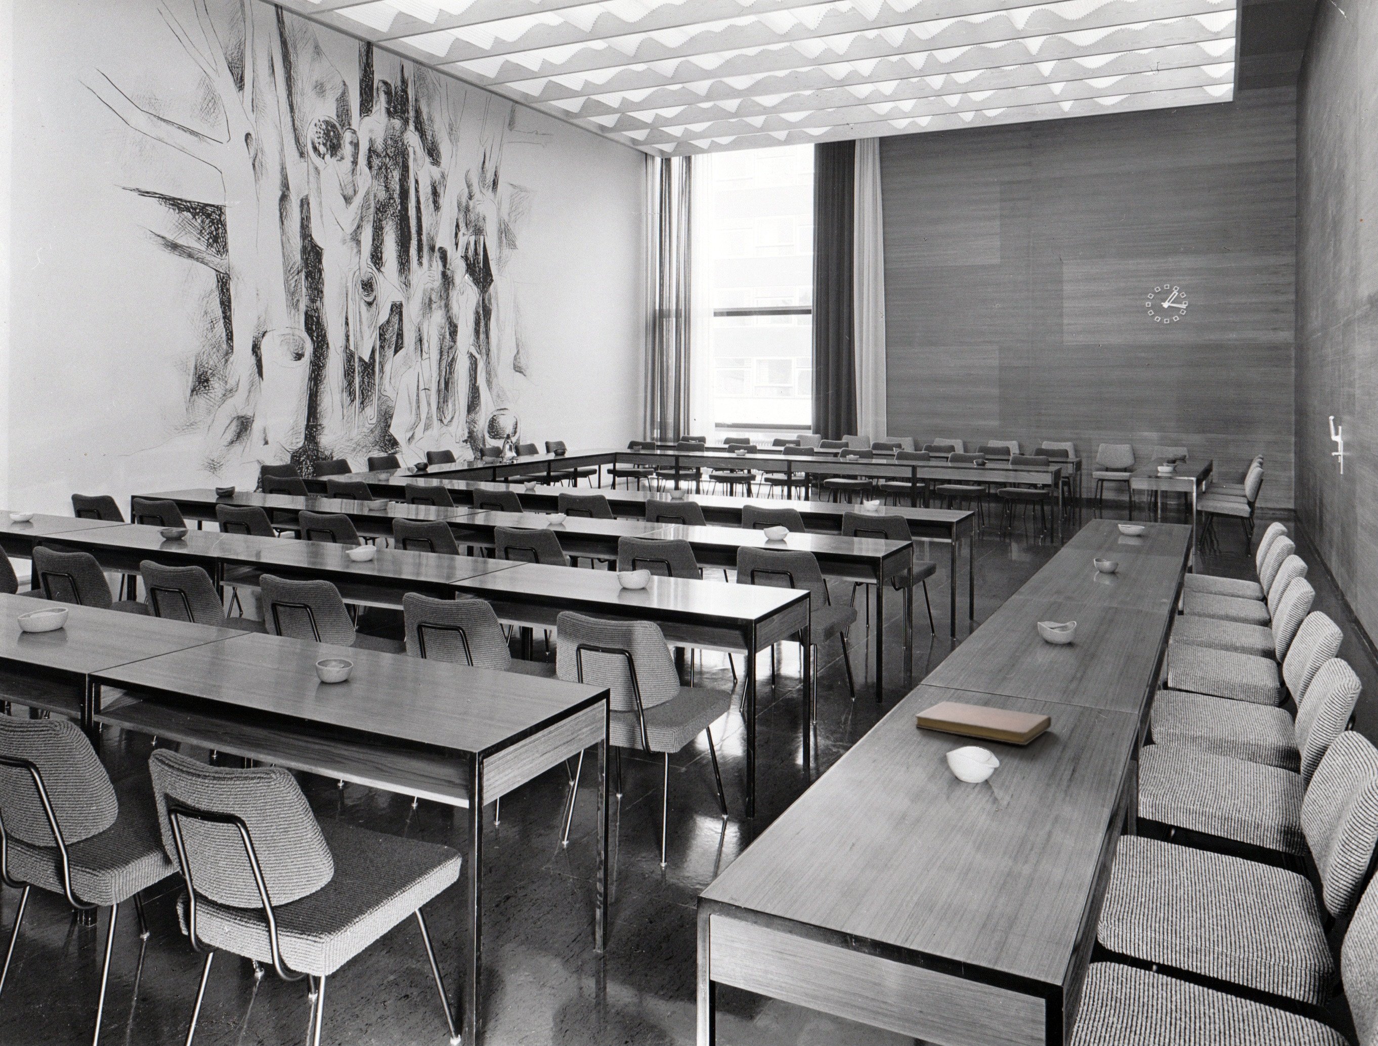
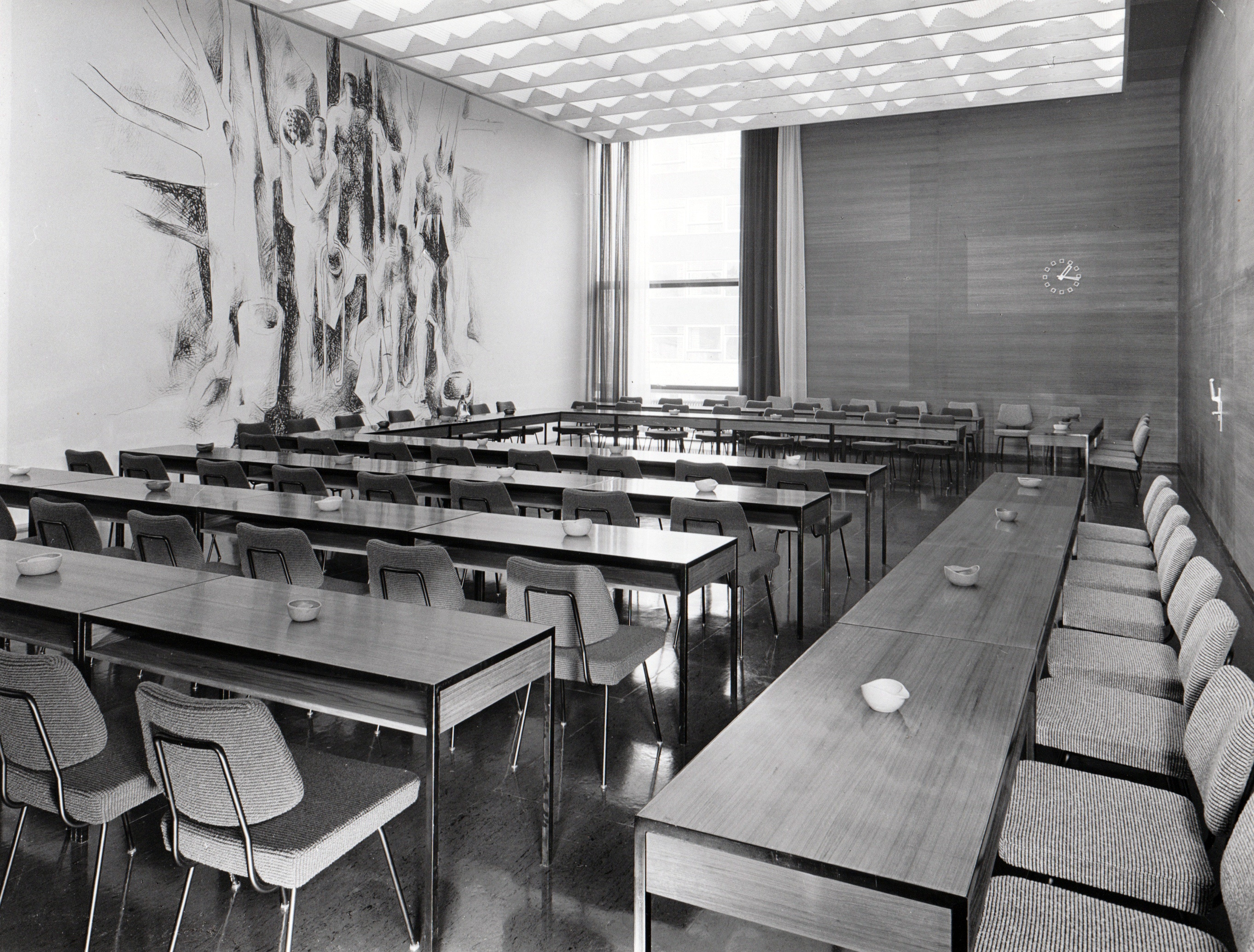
- notebook [914,701,1053,746]
